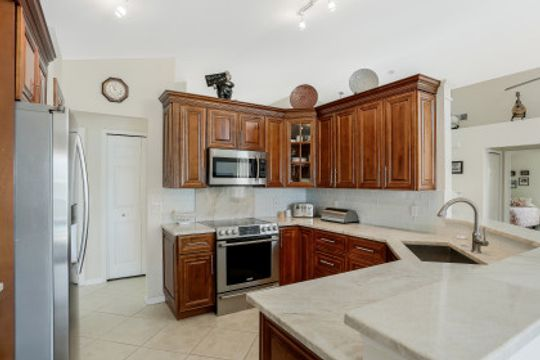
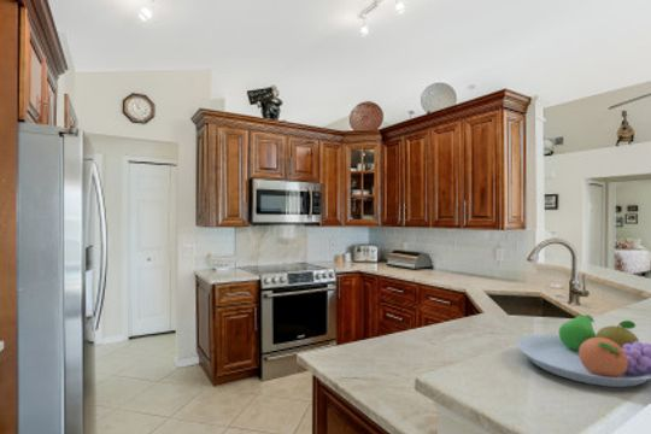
+ fruit bowl [516,313,651,388]
